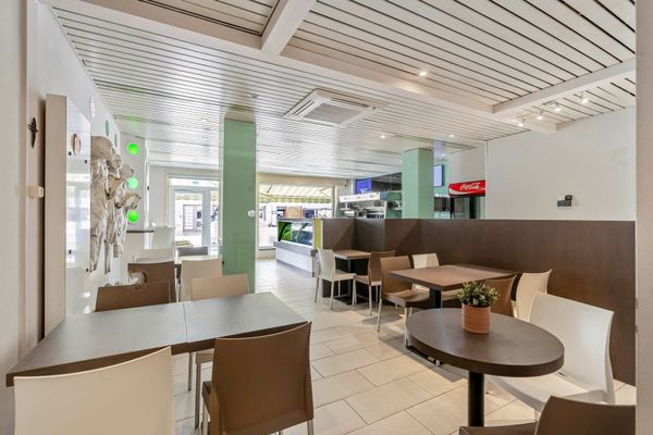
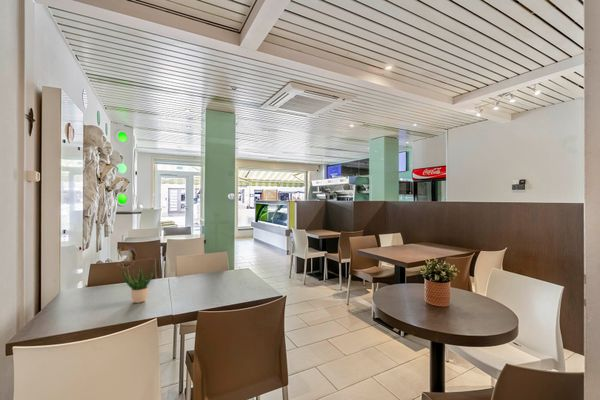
+ potted plant [121,264,156,304]
